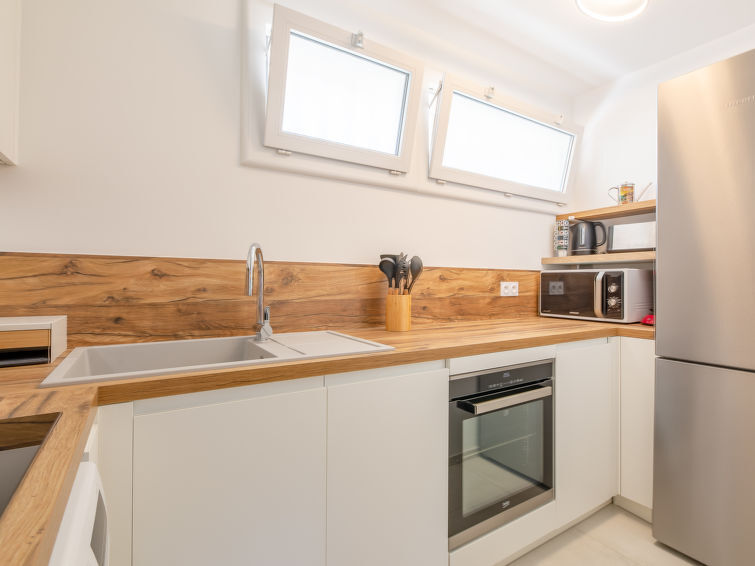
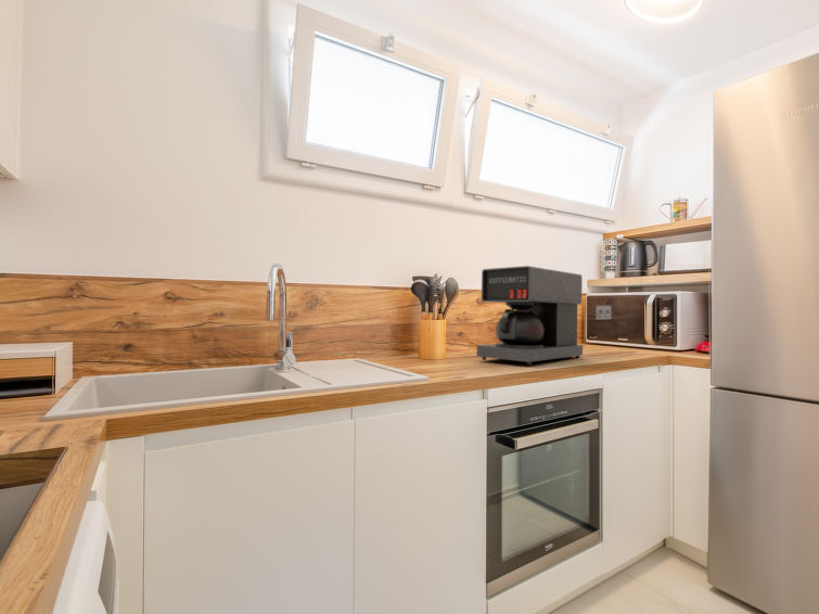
+ coffee maker [476,265,584,367]
